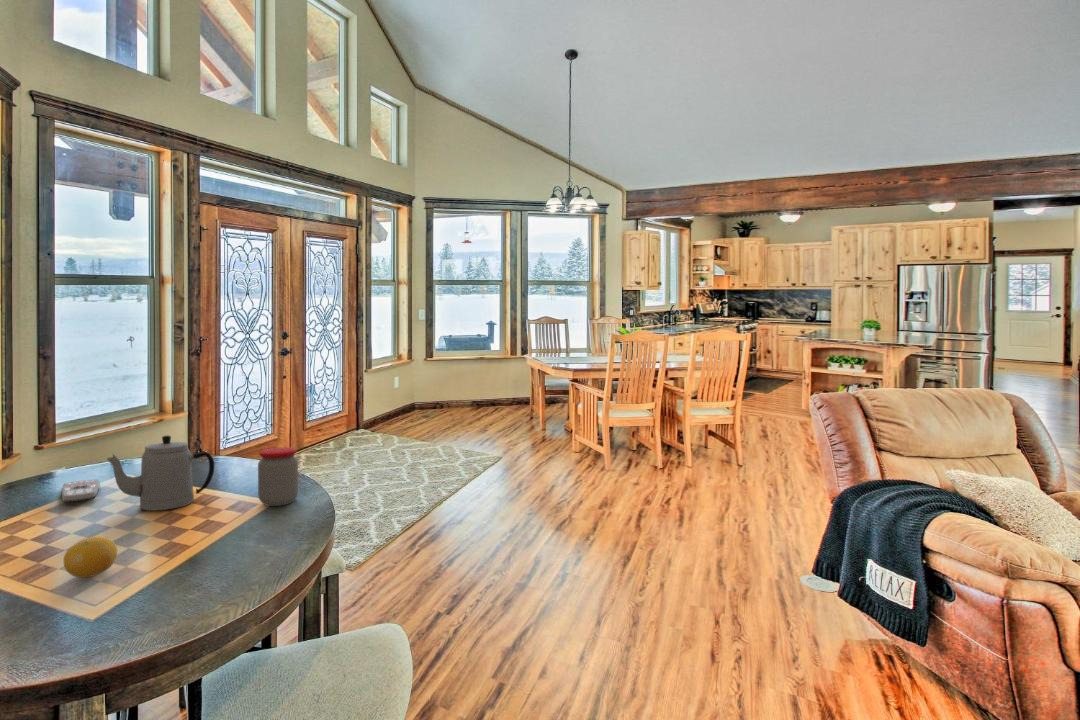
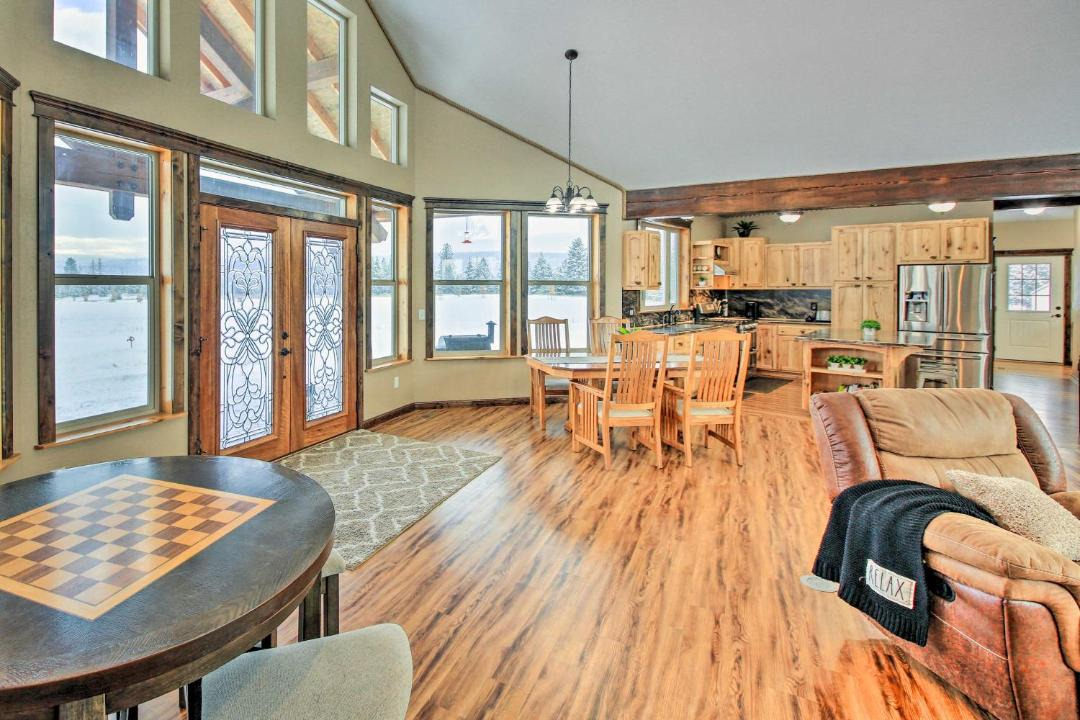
- remote control [61,479,101,503]
- teapot [105,434,215,511]
- jar [257,447,299,507]
- fruit [62,535,118,579]
